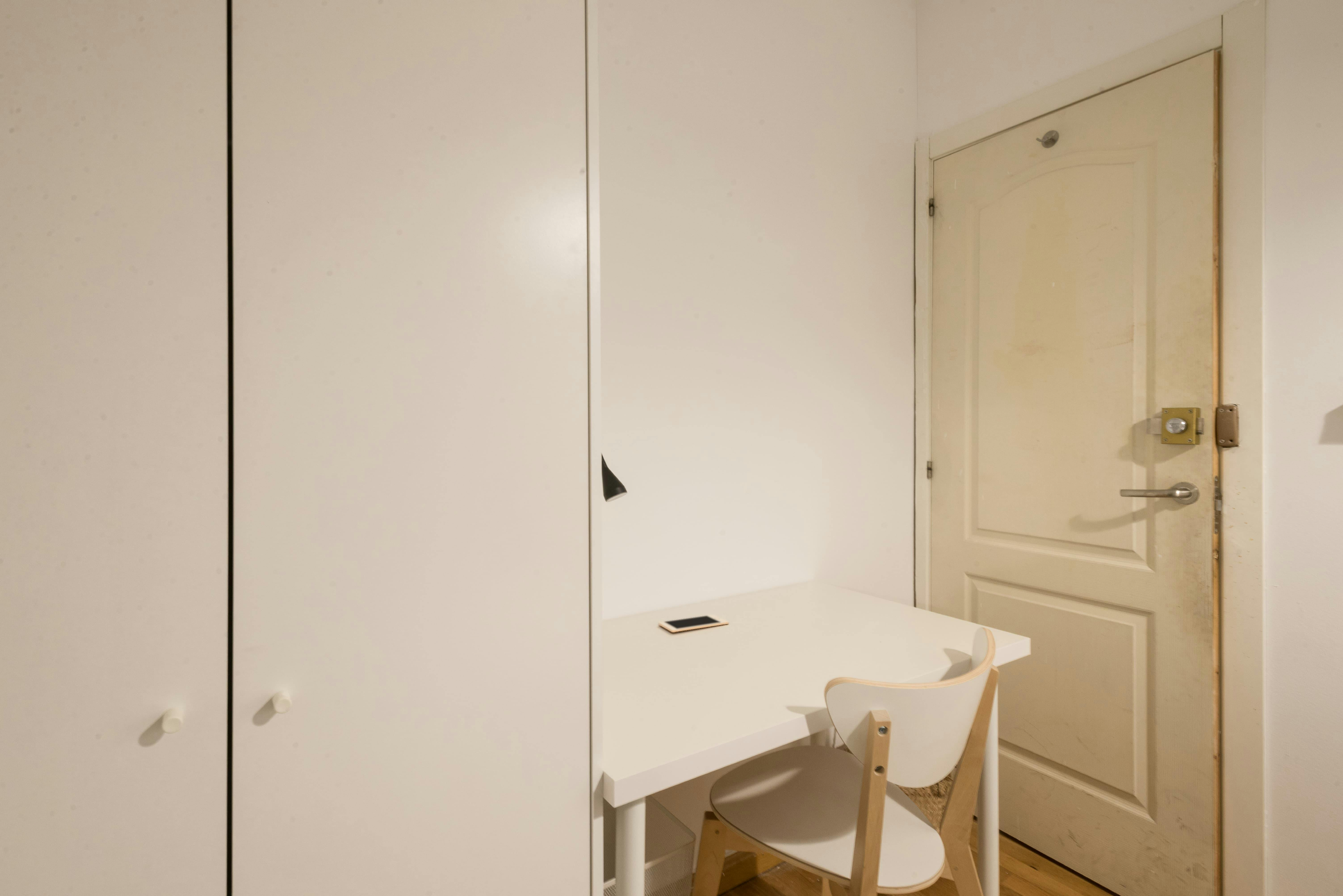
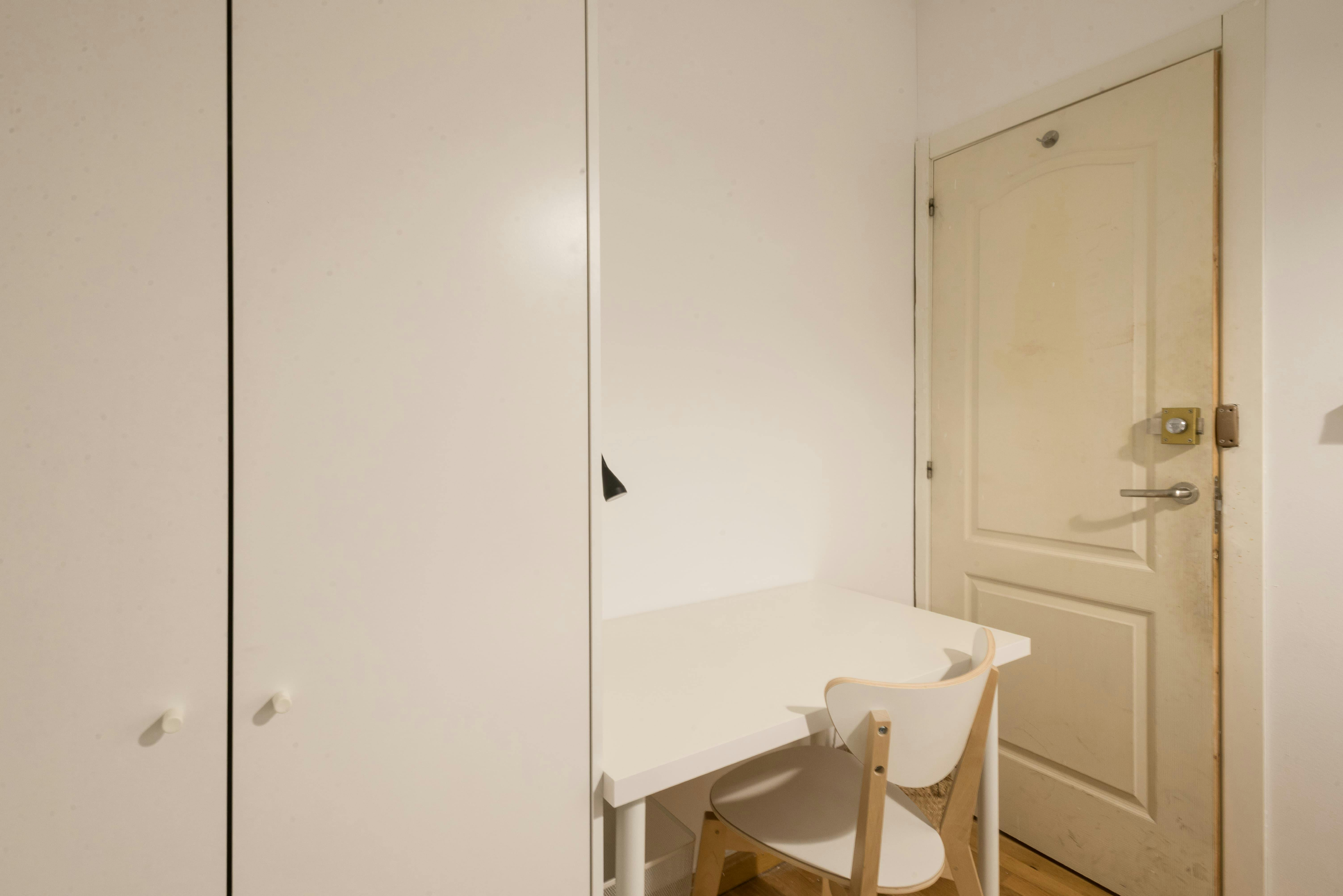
- cell phone [658,614,729,633]
